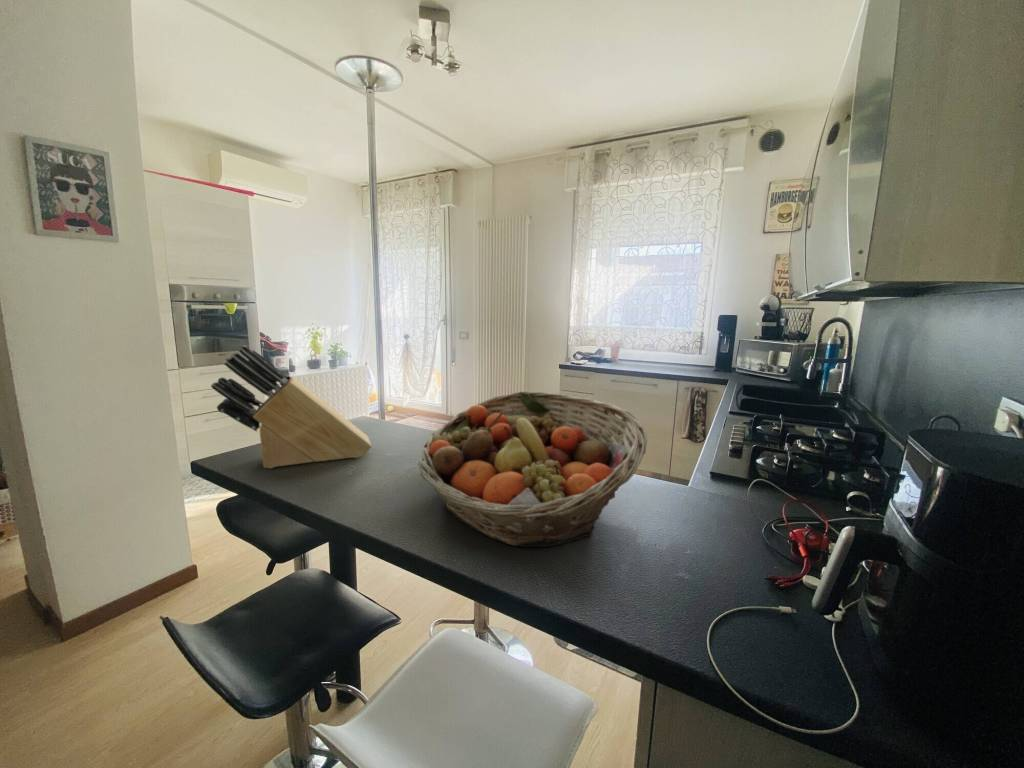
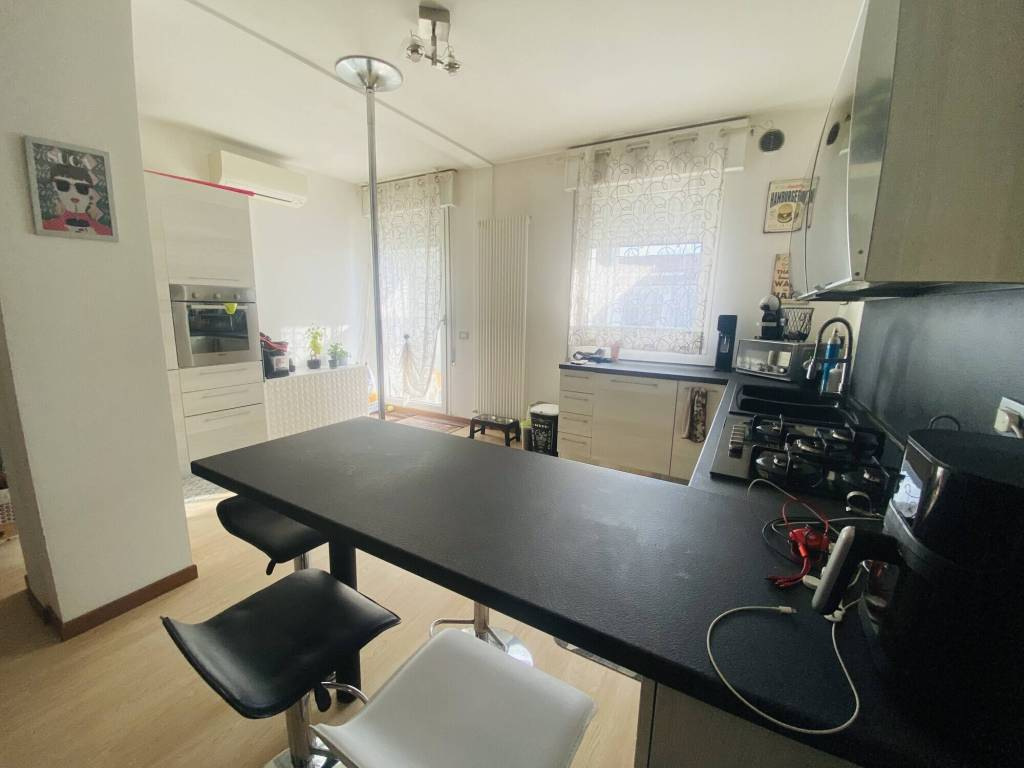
- knife block [210,344,373,469]
- fruit basket [417,391,648,548]
